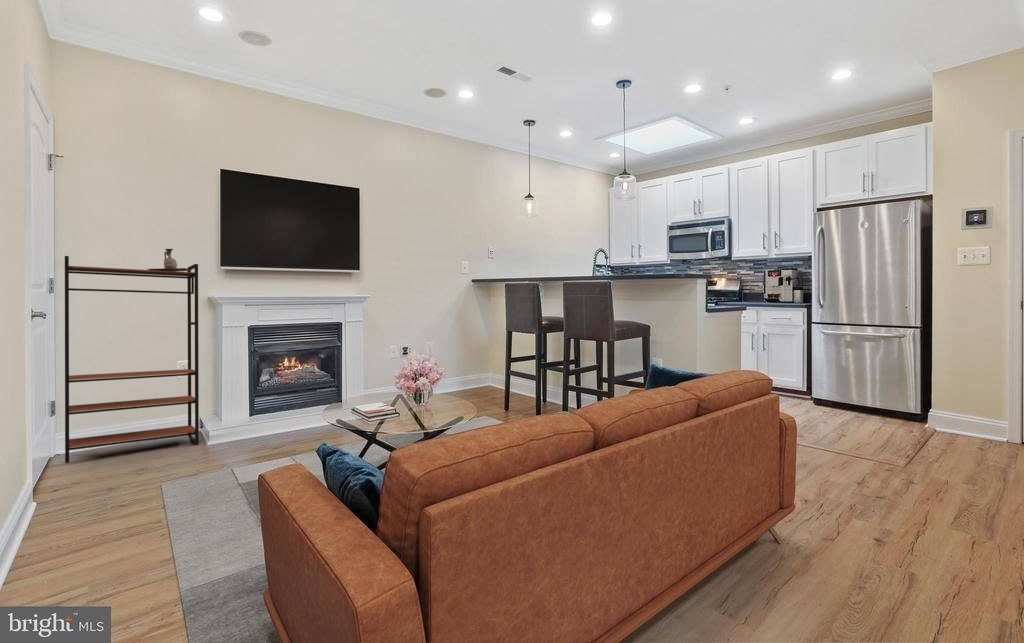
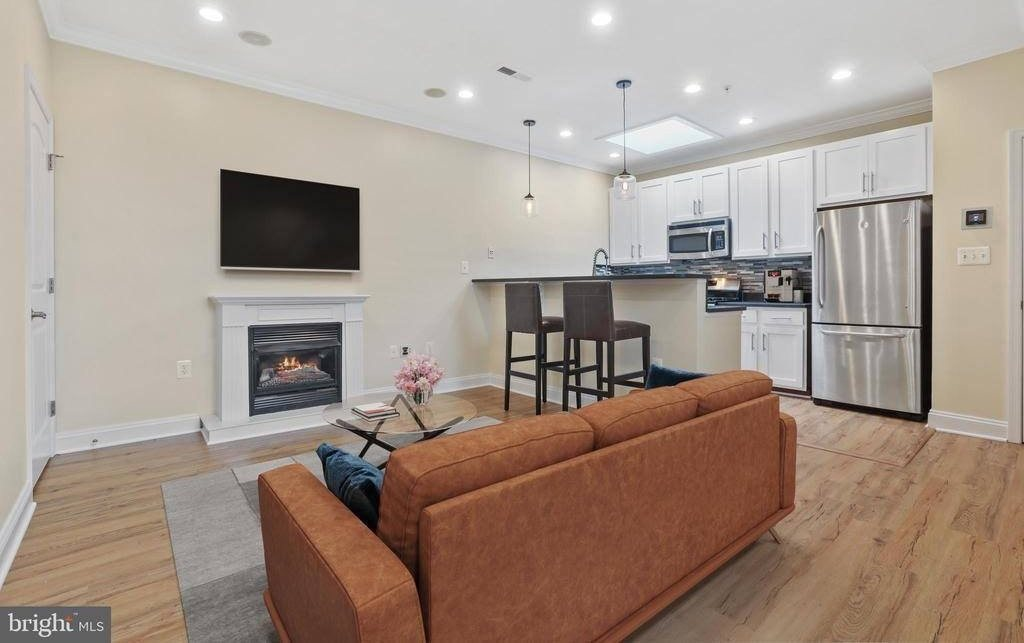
- decorative vase [147,248,192,272]
- bookshelf [64,255,200,464]
